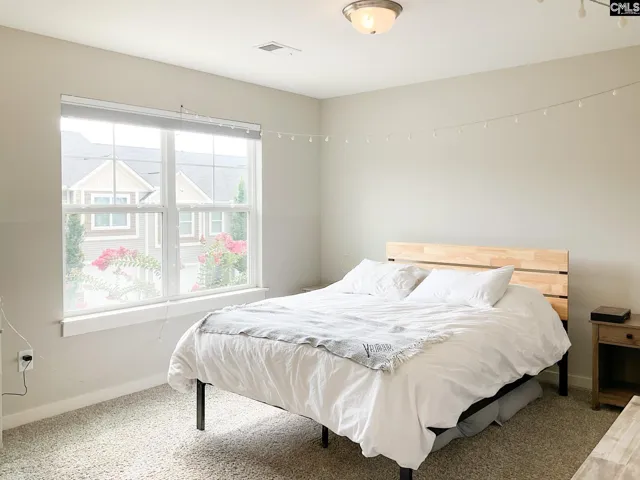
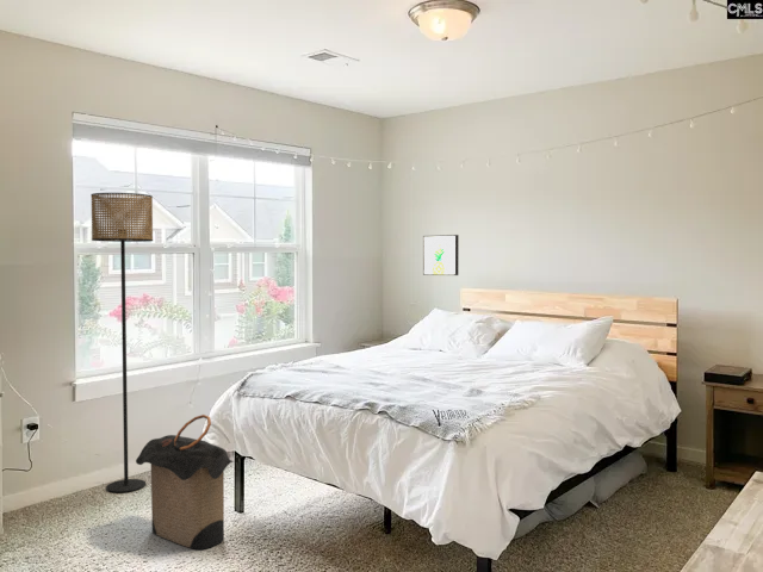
+ wall art [422,234,460,276]
+ laundry hamper [135,414,236,551]
+ floor lamp [91,192,154,493]
